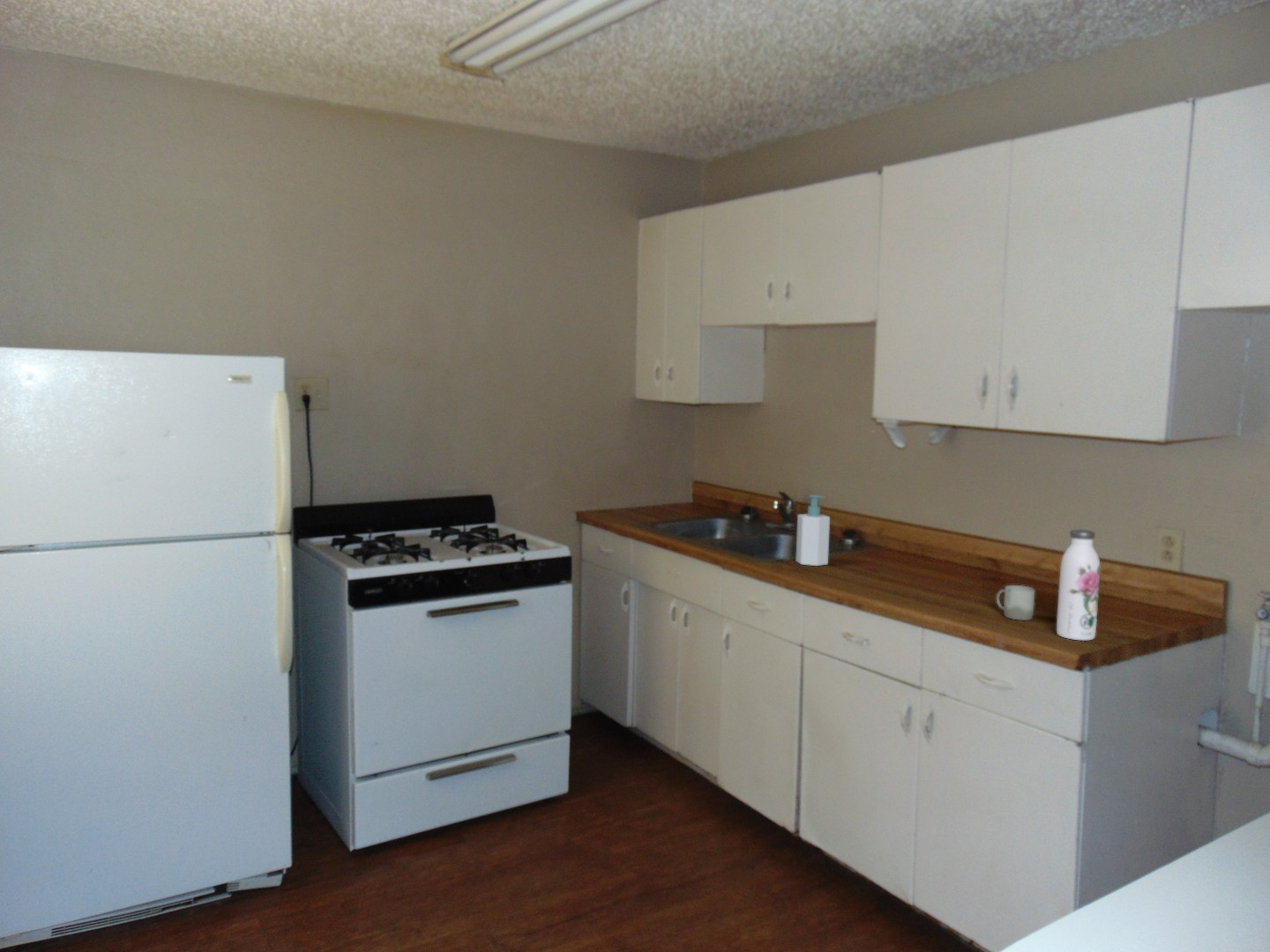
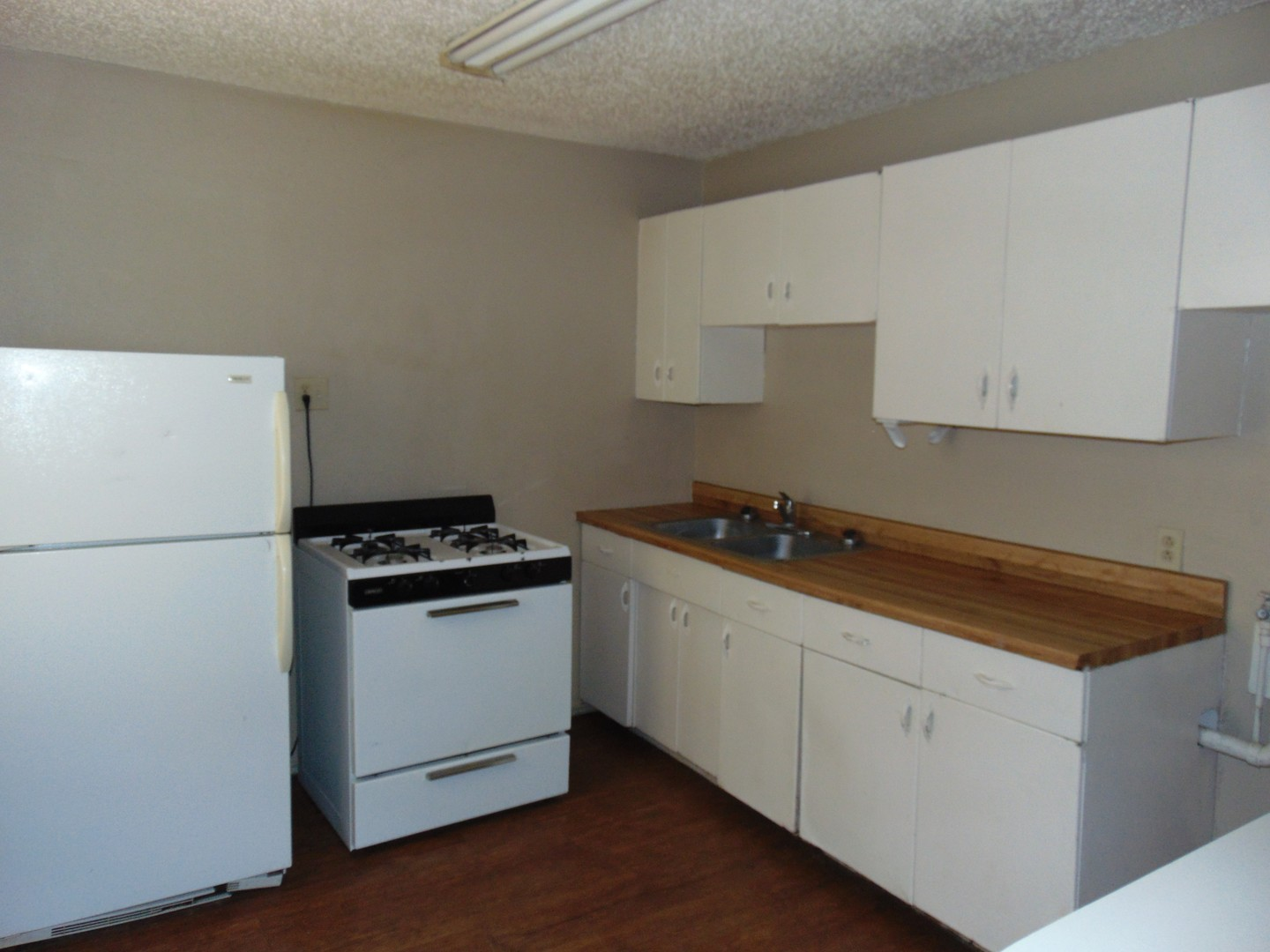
- cup [996,584,1035,621]
- water bottle [1056,529,1101,642]
- soap bottle [796,494,831,567]
